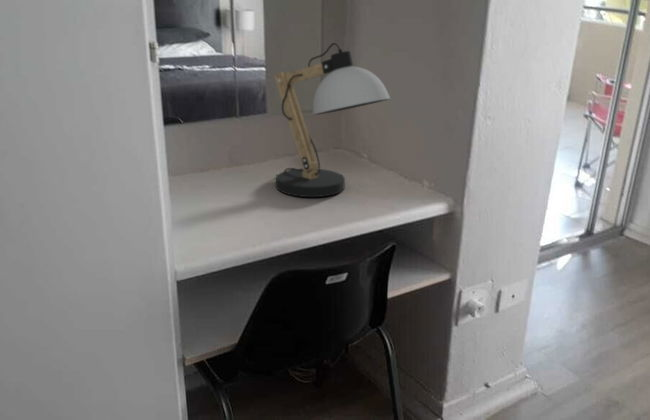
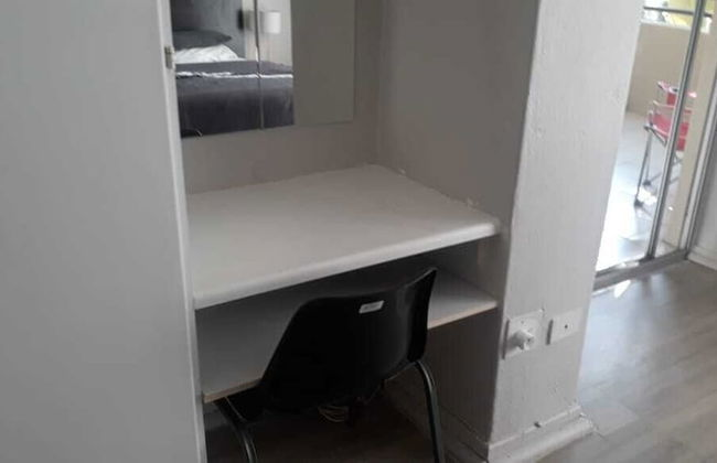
- desk lamp [273,42,391,198]
